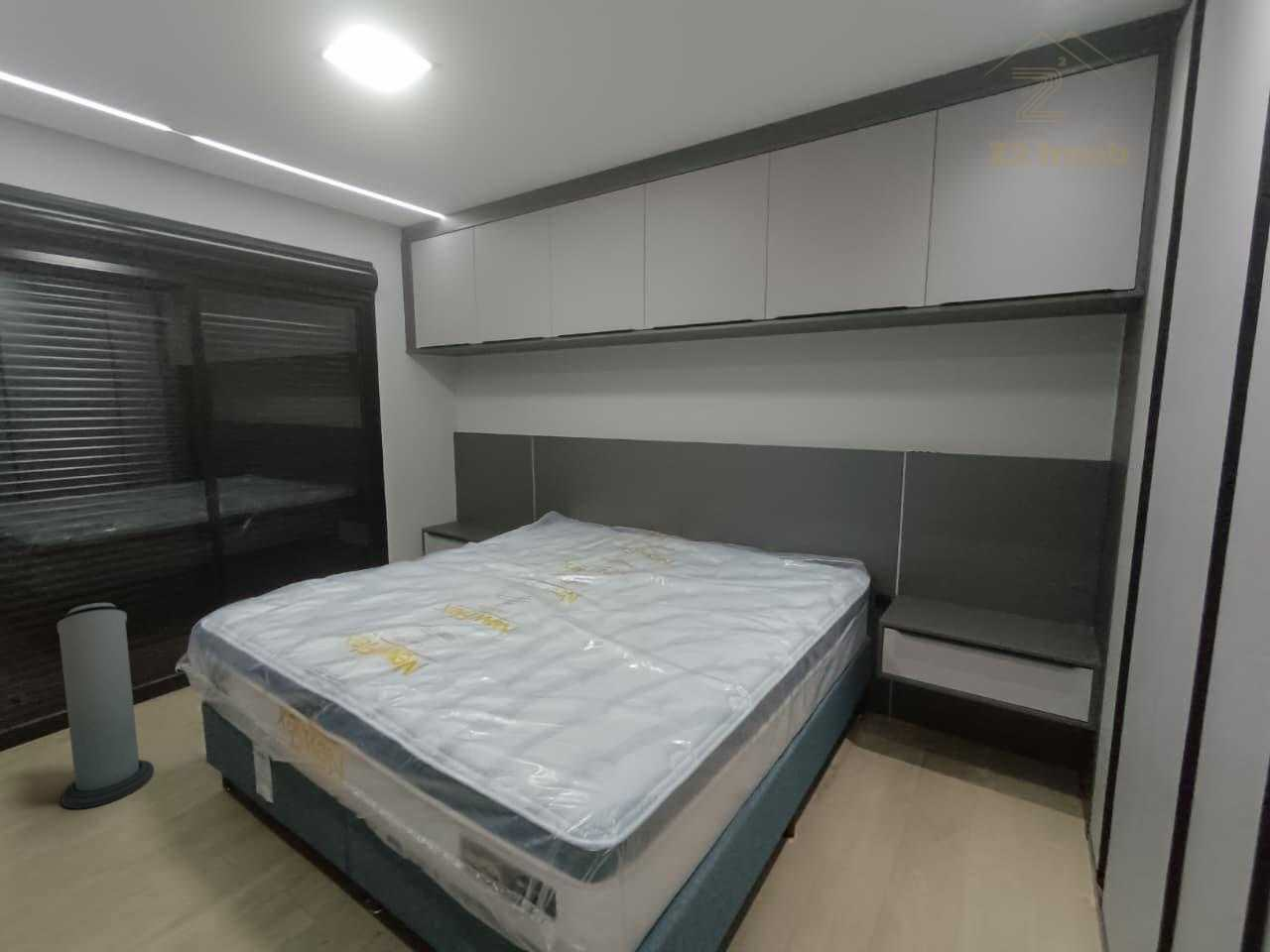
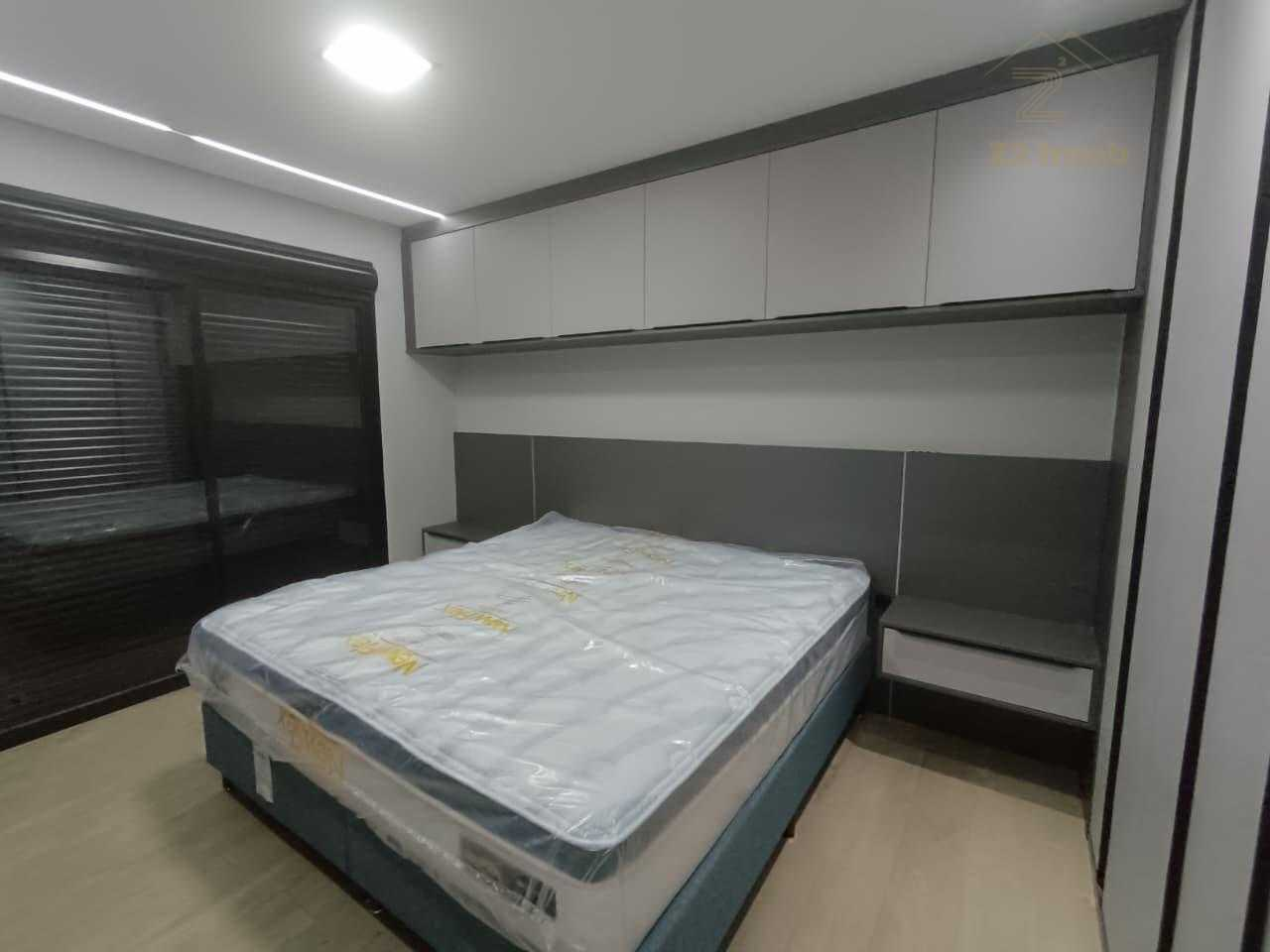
- air purifier [57,602,155,810]
